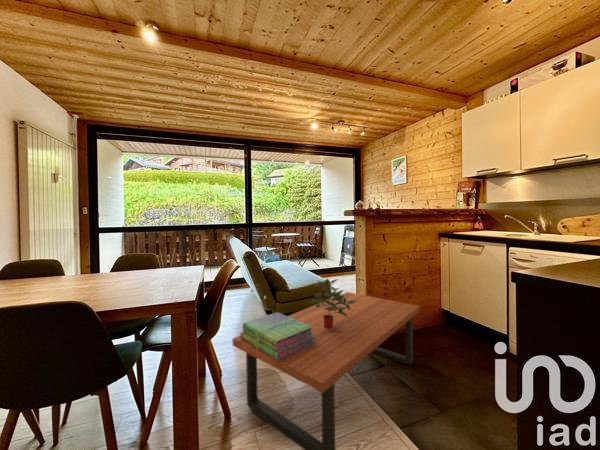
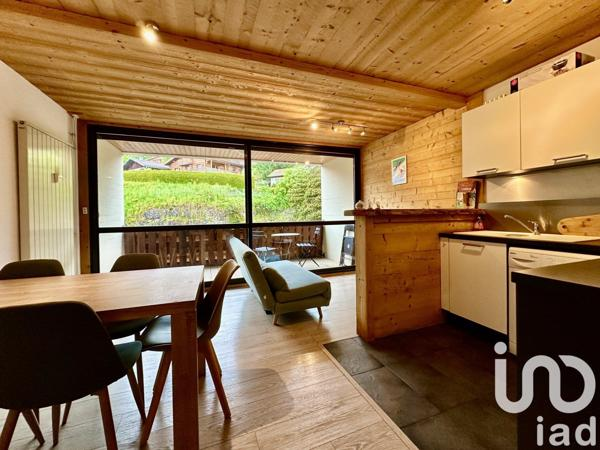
- potted plant [309,278,359,329]
- stack of books [239,311,315,361]
- coffee table [231,291,421,450]
